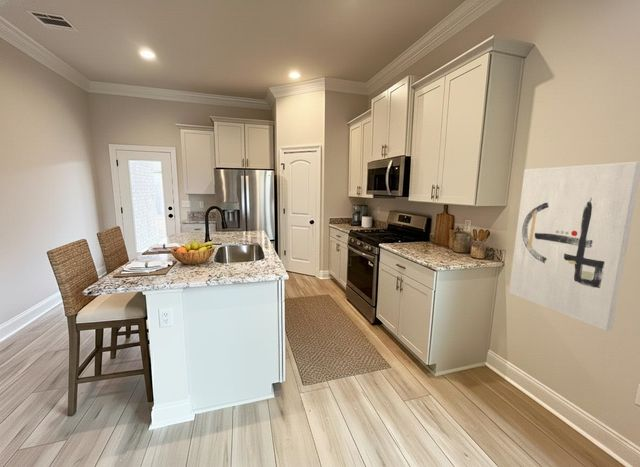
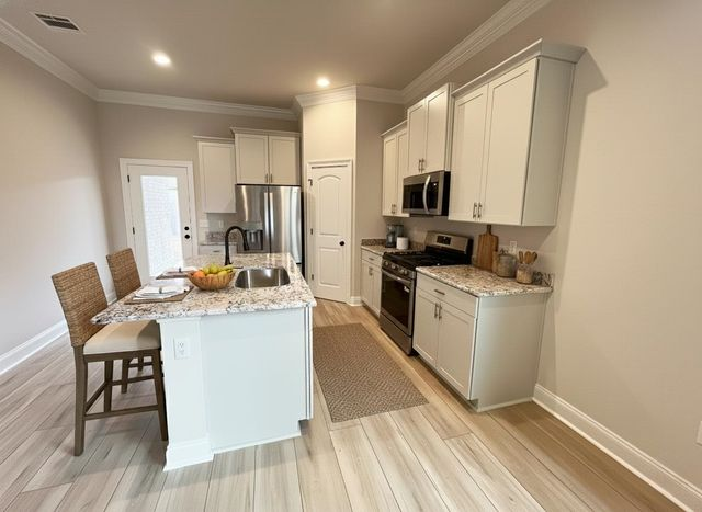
- wall art [509,161,640,332]
